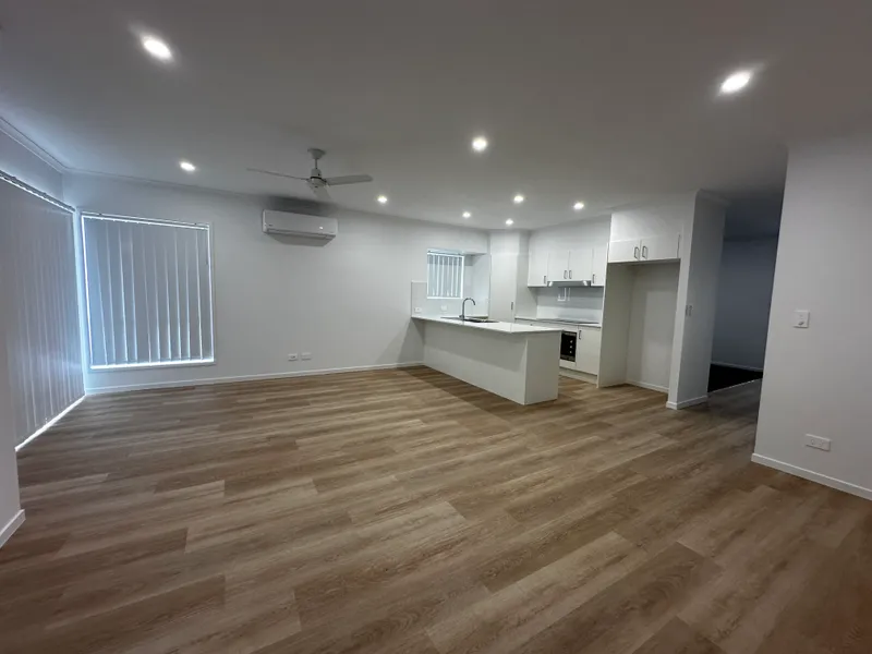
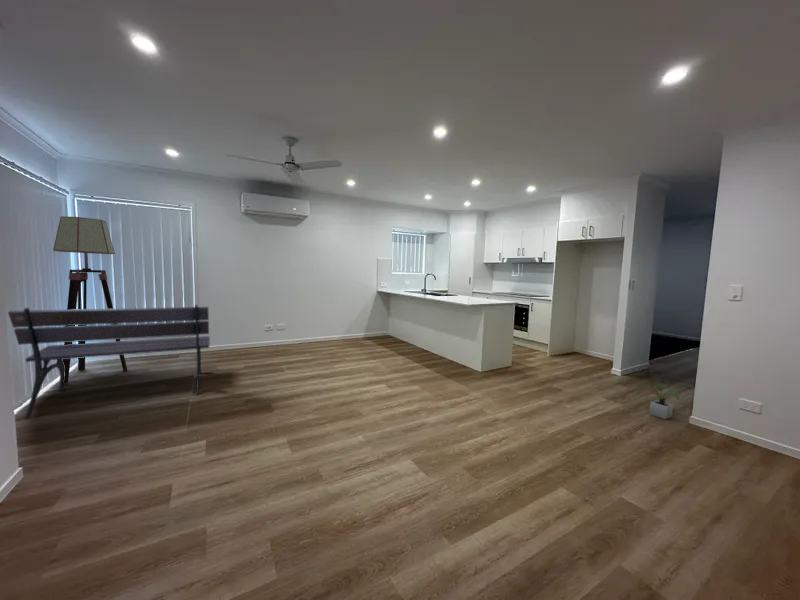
+ potted plant [637,383,681,420]
+ bench [7,304,211,421]
+ floor lamp [52,215,128,384]
